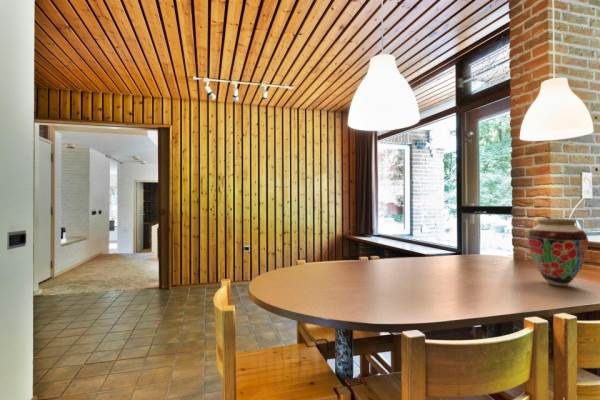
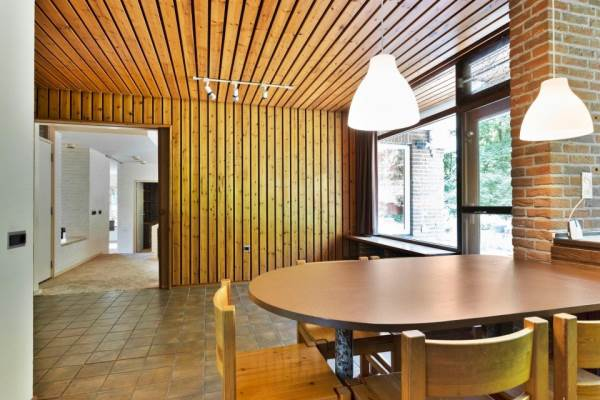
- vase [527,218,589,287]
